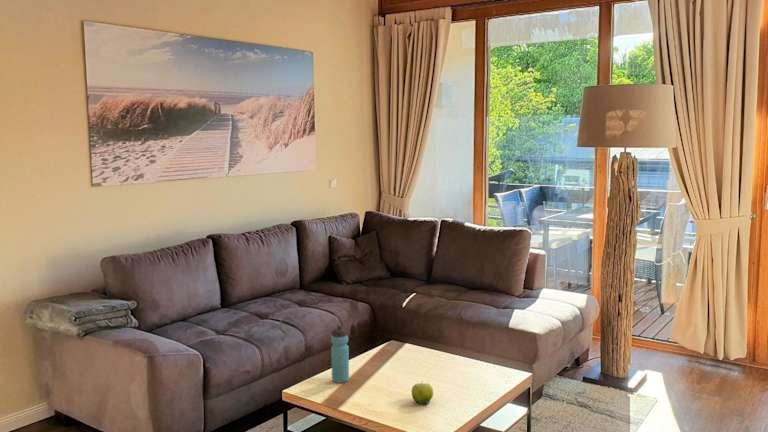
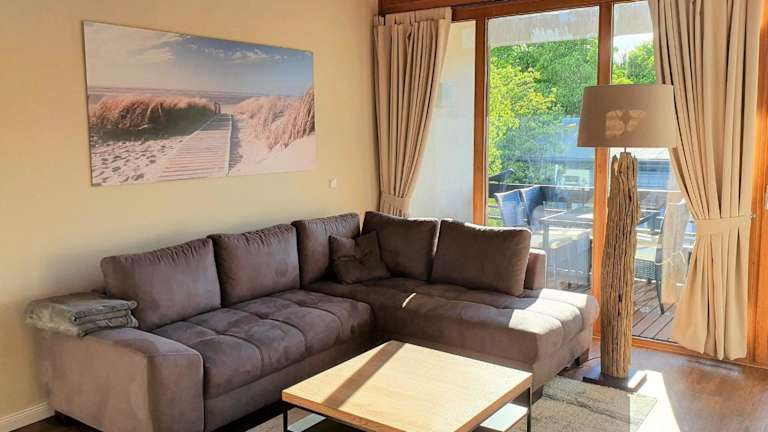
- fruit [411,382,434,405]
- water bottle [330,325,350,384]
